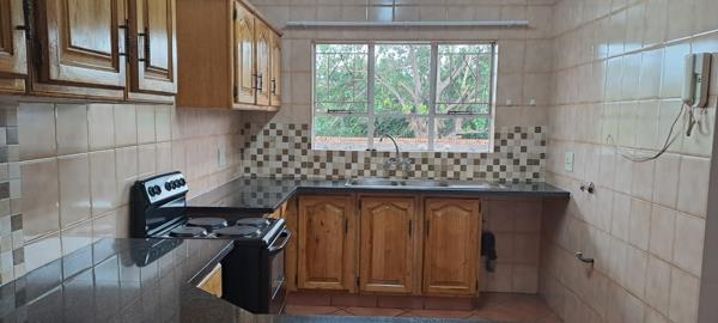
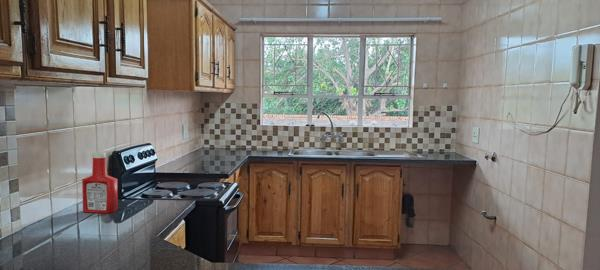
+ soap bottle [81,152,119,214]
